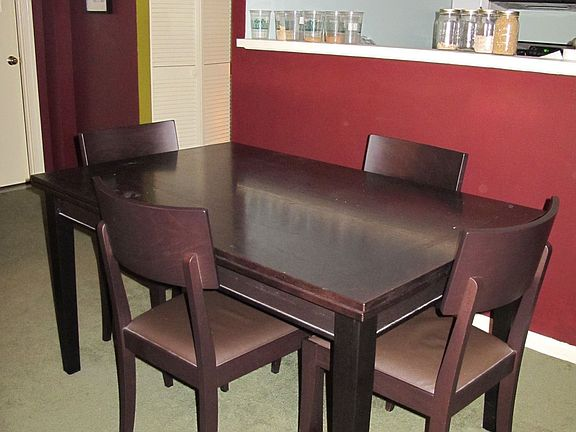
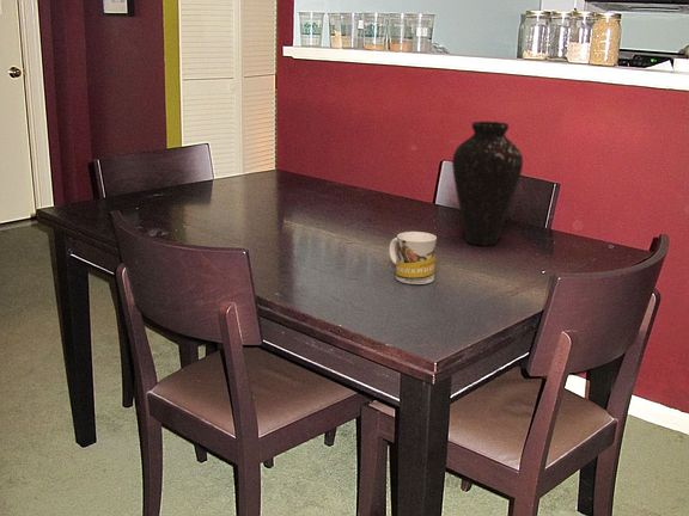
+ mug [388,231,438,285]
+ vase [451,121,524,247]
